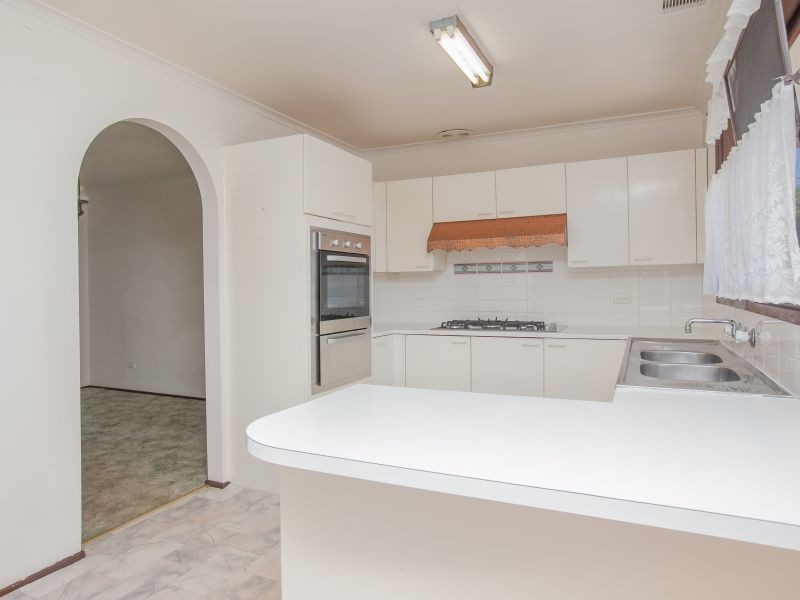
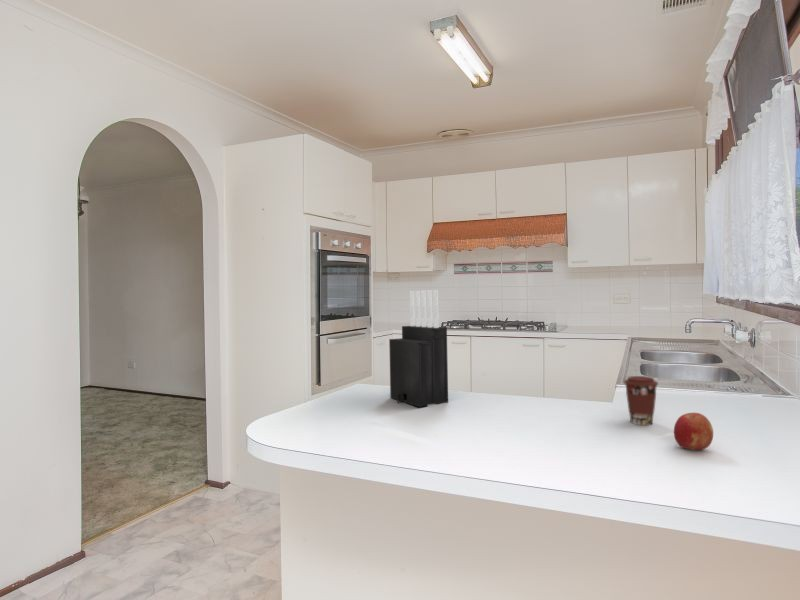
+ coffee cup [623,375,660,426]
+ knife block [388,289,449,408]
+ fruit [673,412,714,451]
